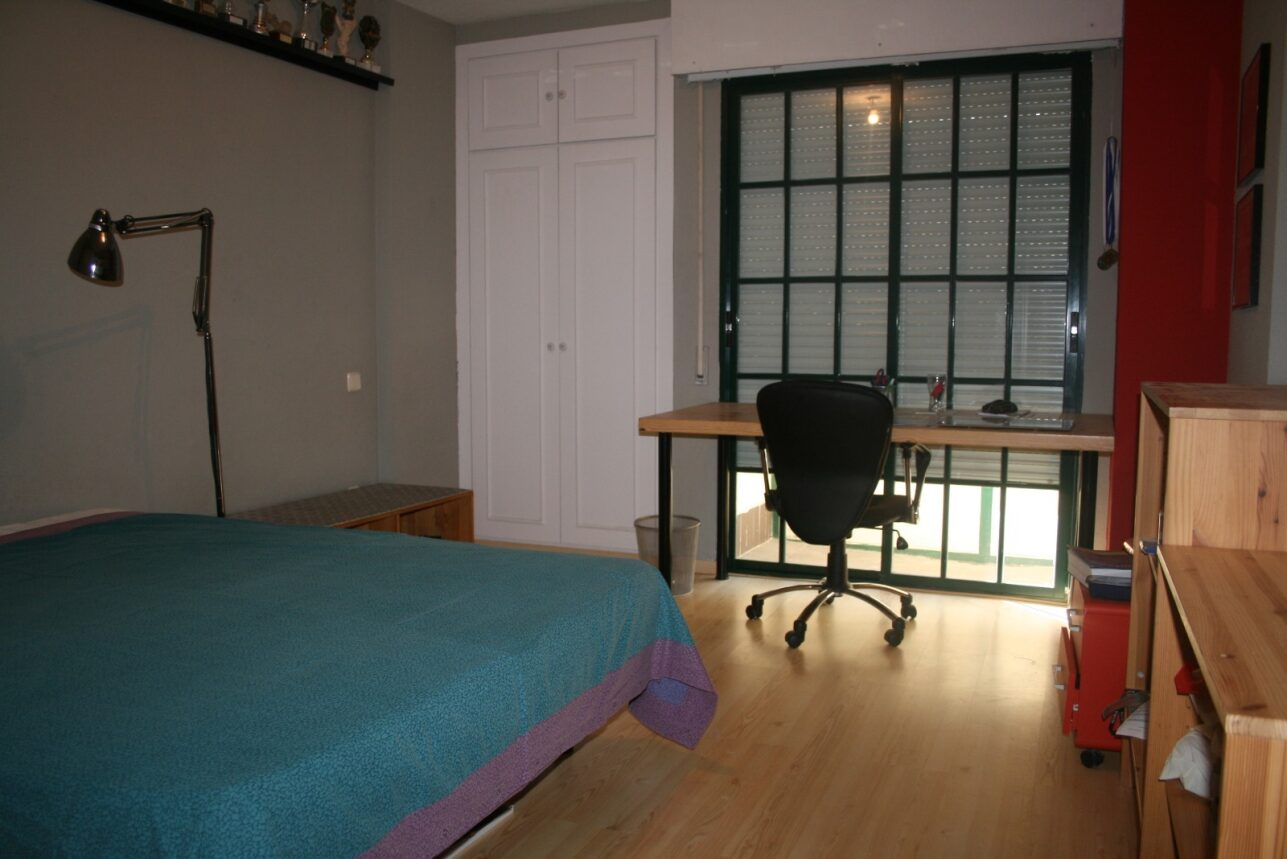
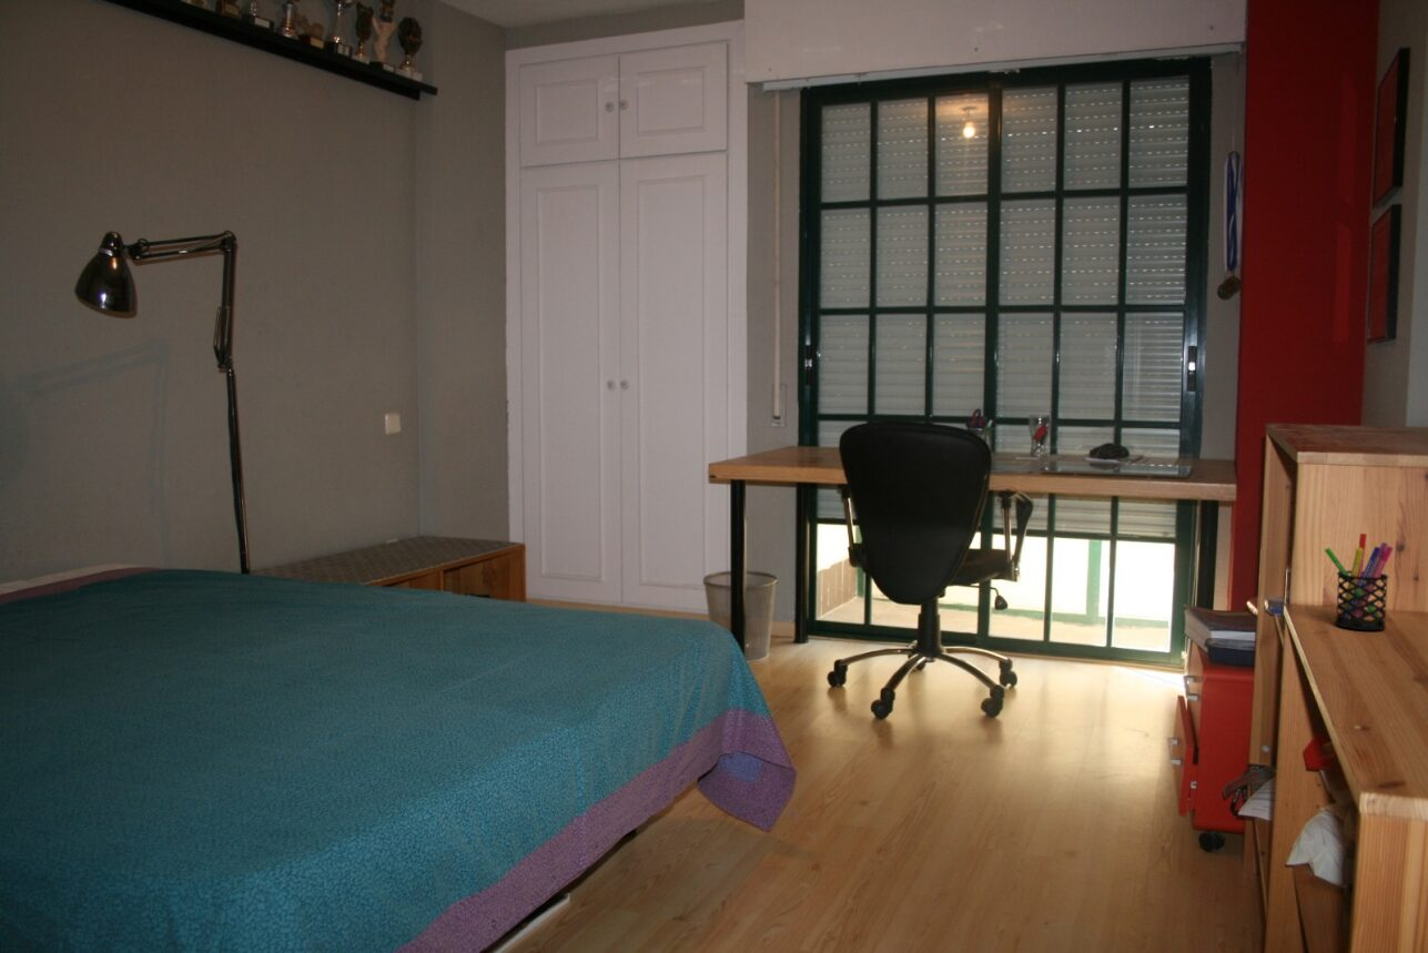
+ pen holder [1324,533,1395,631]
